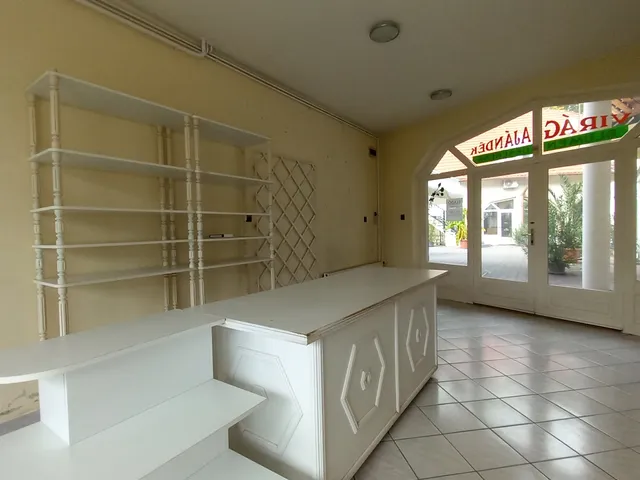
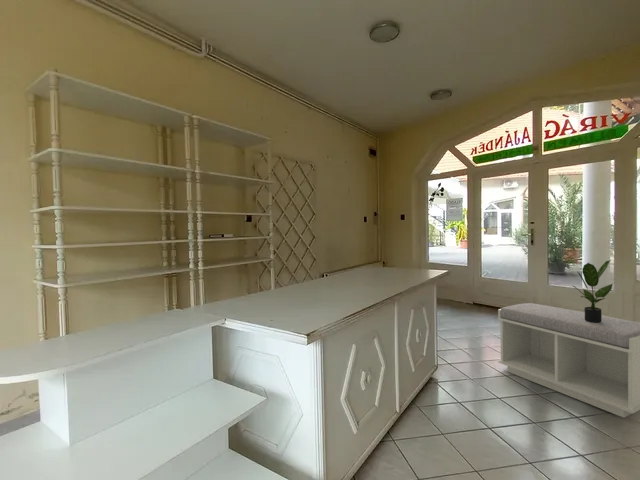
+ bench [497,302,640,419]
+ potted plant [572,259,614,323]
